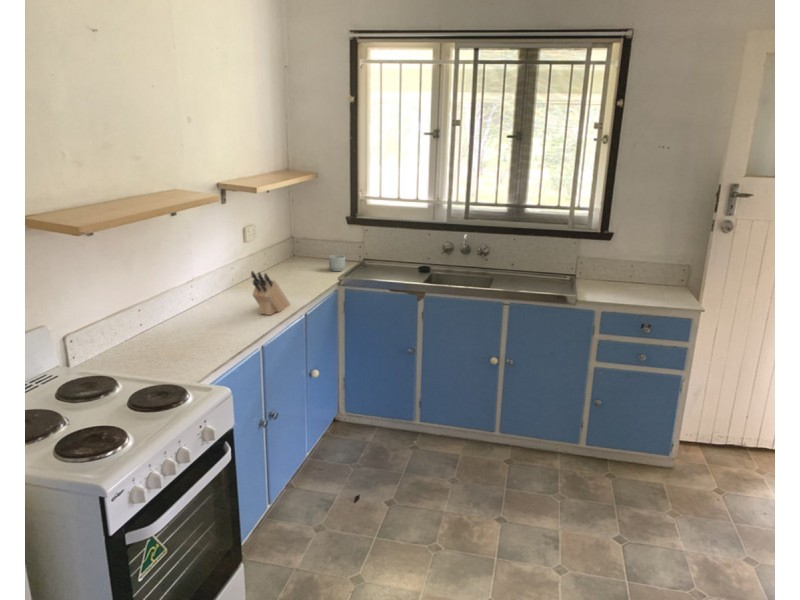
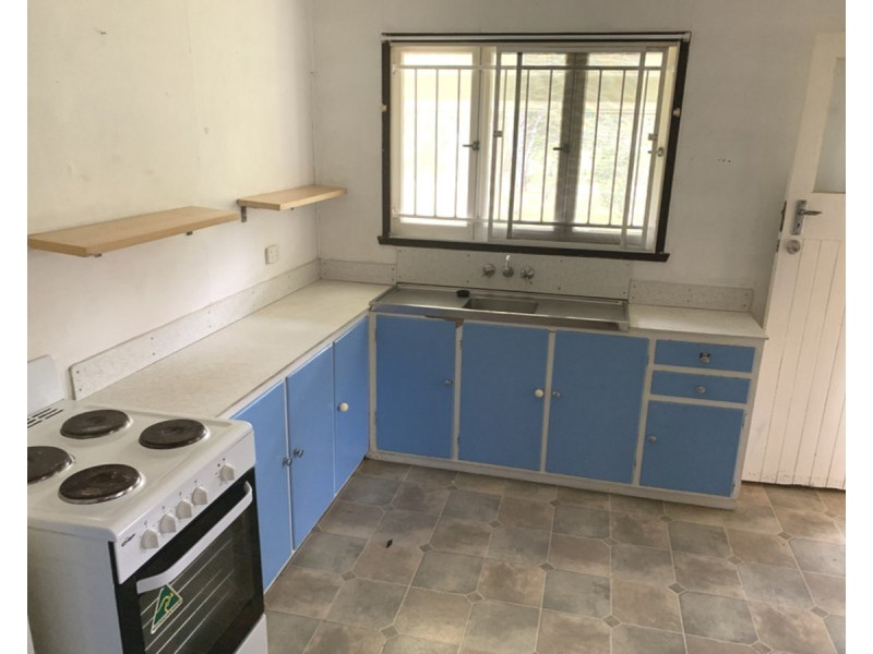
- mug [328,254,346,272]
- knife block [250,270,291,316]
